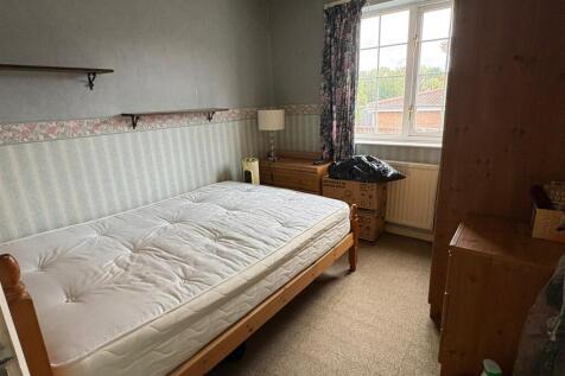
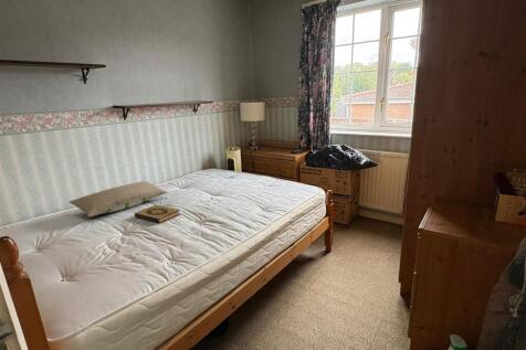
+ hardback book [134,204,181,224]
+ pillow [69,180,169,219]
